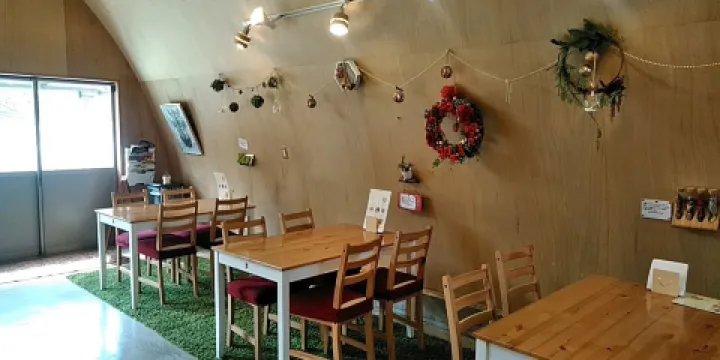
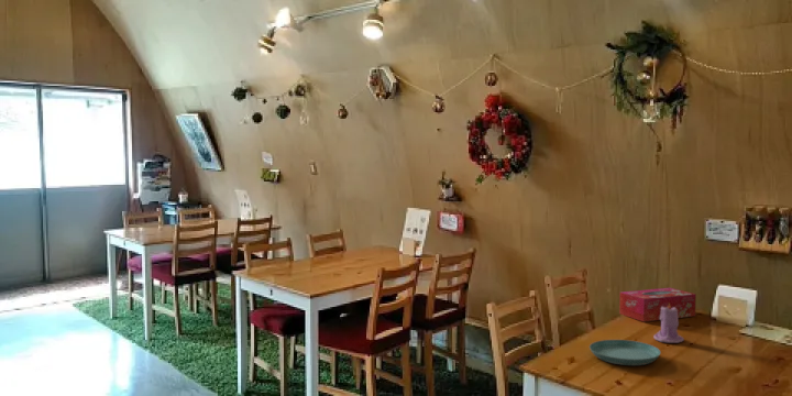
+ saucer [588,339,662,366]
+ candle [652,304,685,344]
+ tissue box [618,287,697,322]
